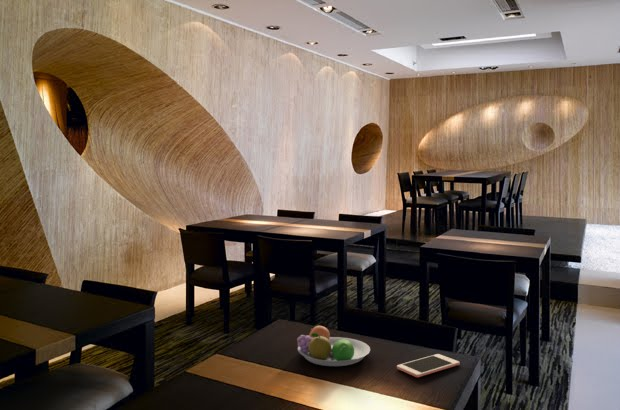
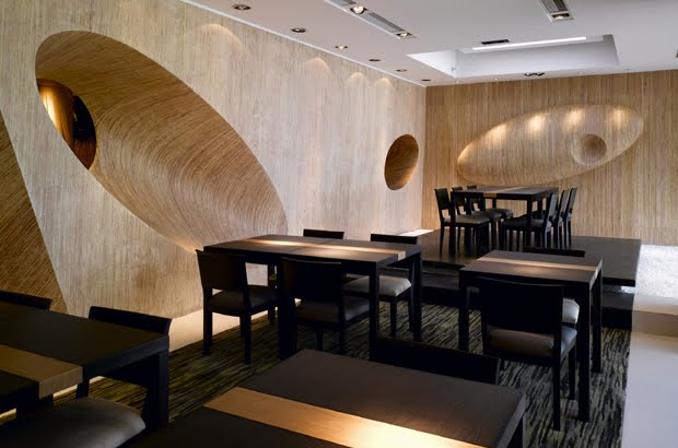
- cell phone [396,353,461,378]
- fruit bowl [296,324,371,367]
